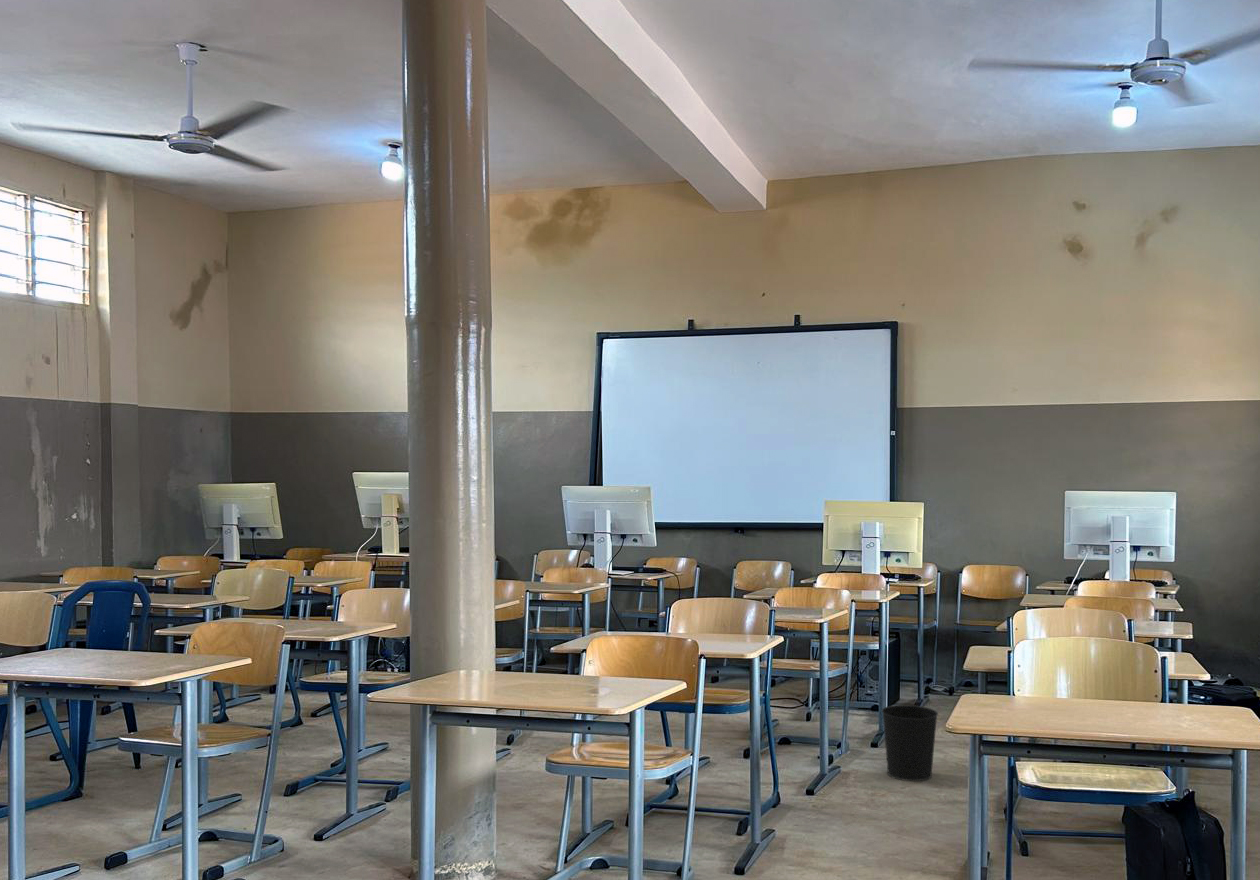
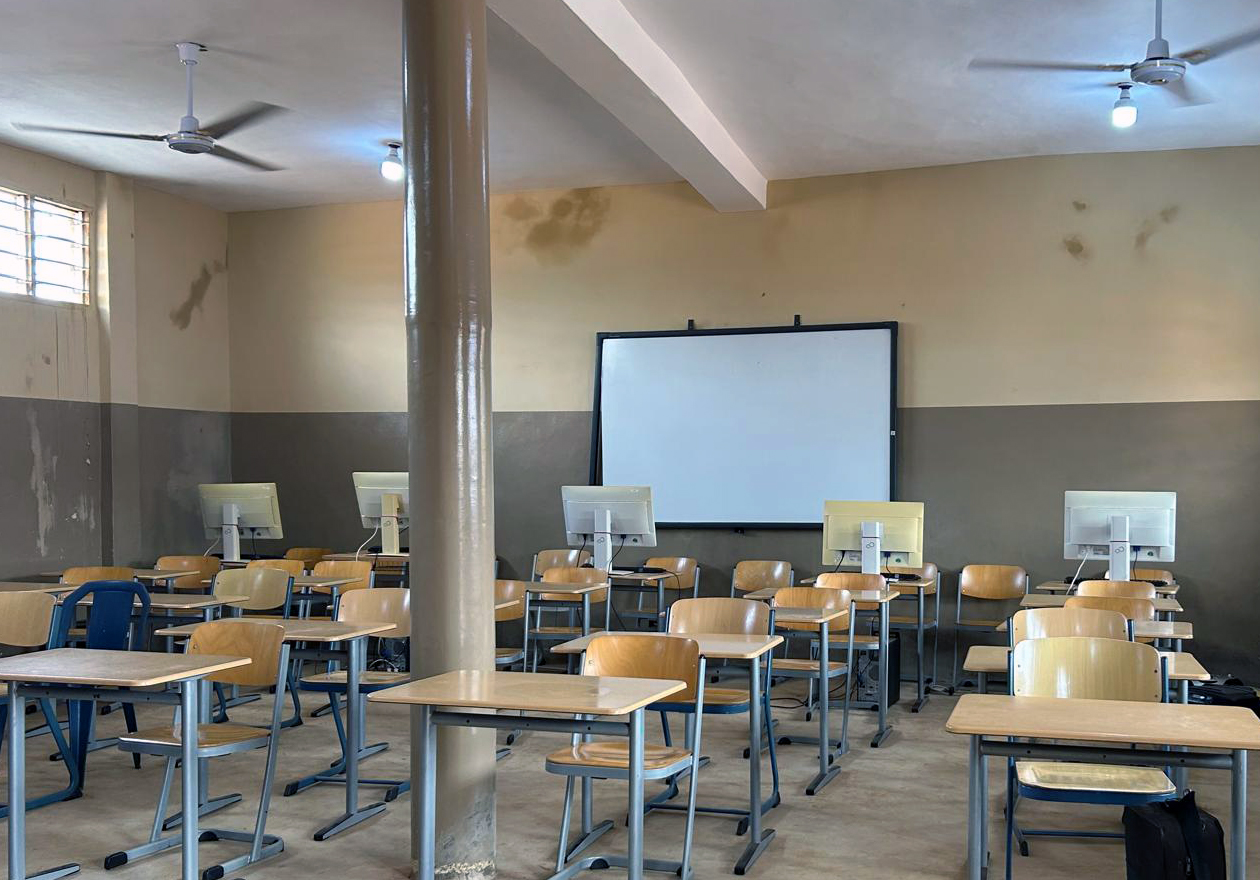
- wastebasket [880,704,939,782]
